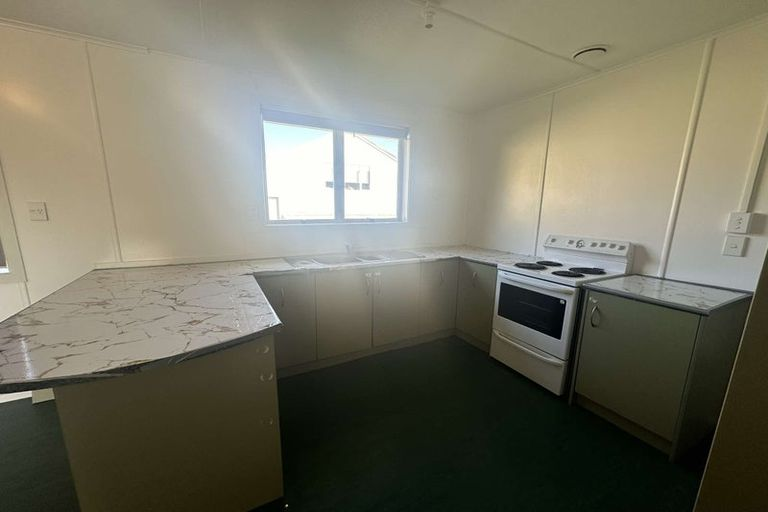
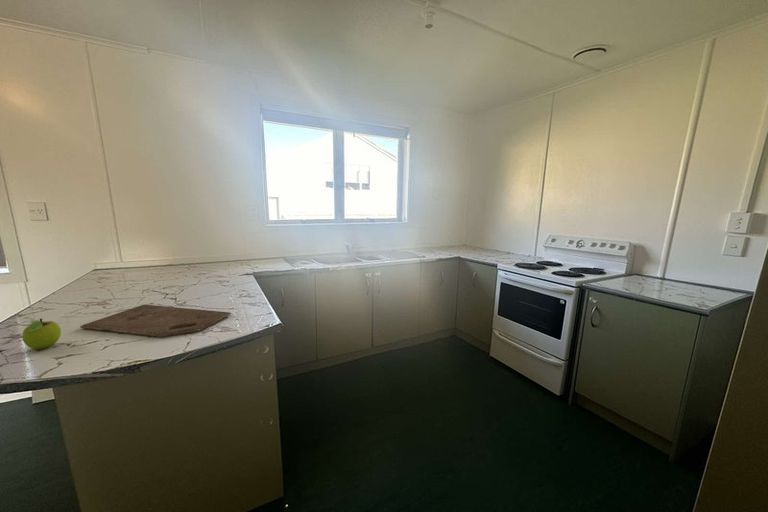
+ cutting board [79,304,233,338]
+ fruit [21,318,62,351]
